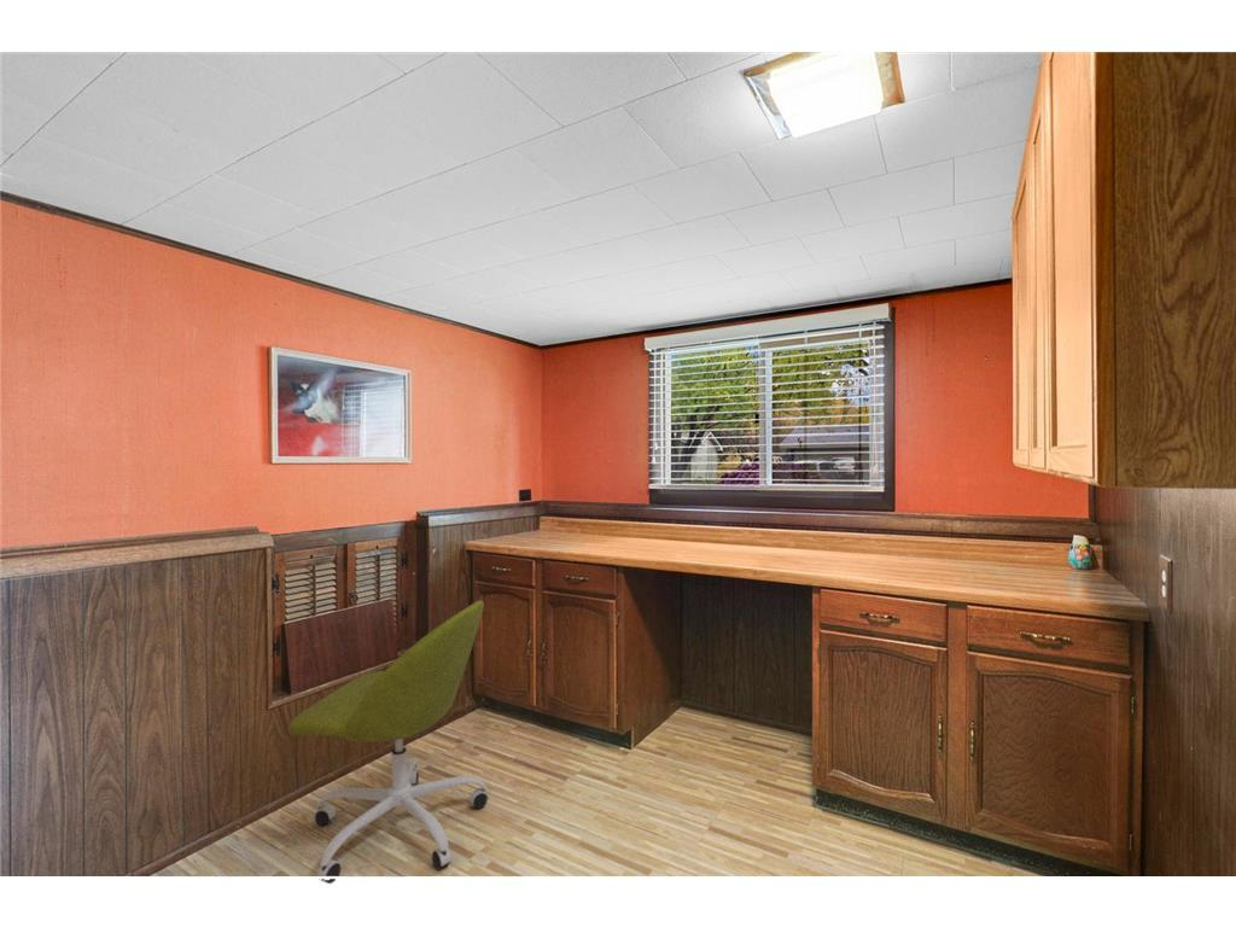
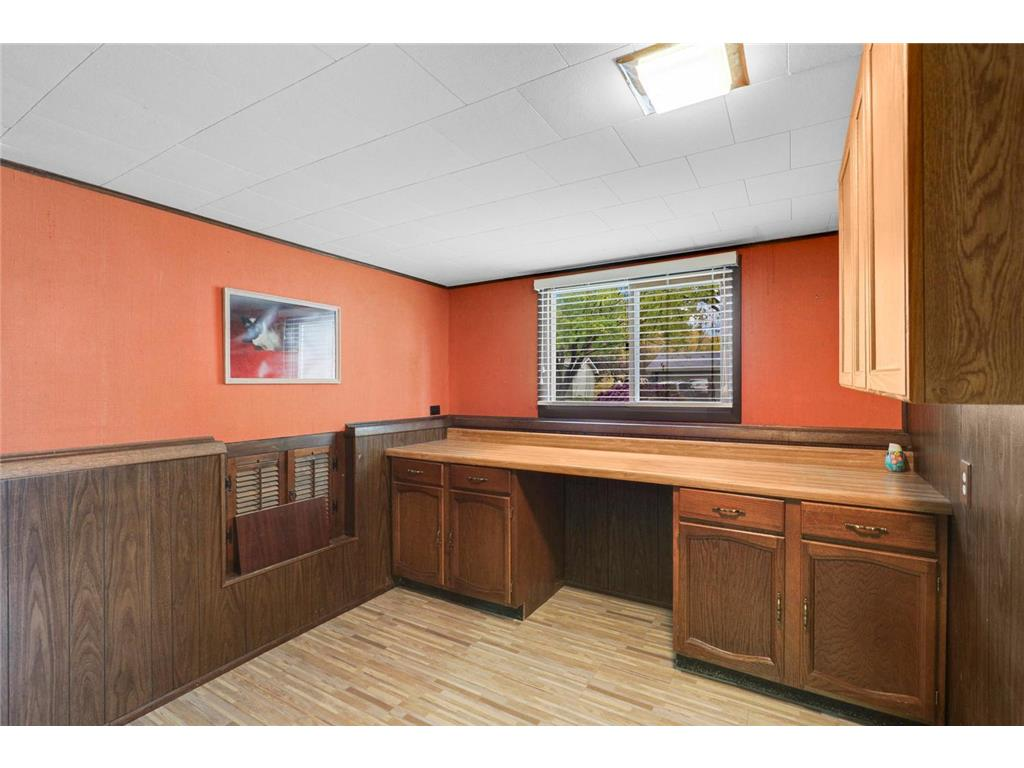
- office chair [287,600,490,885]
